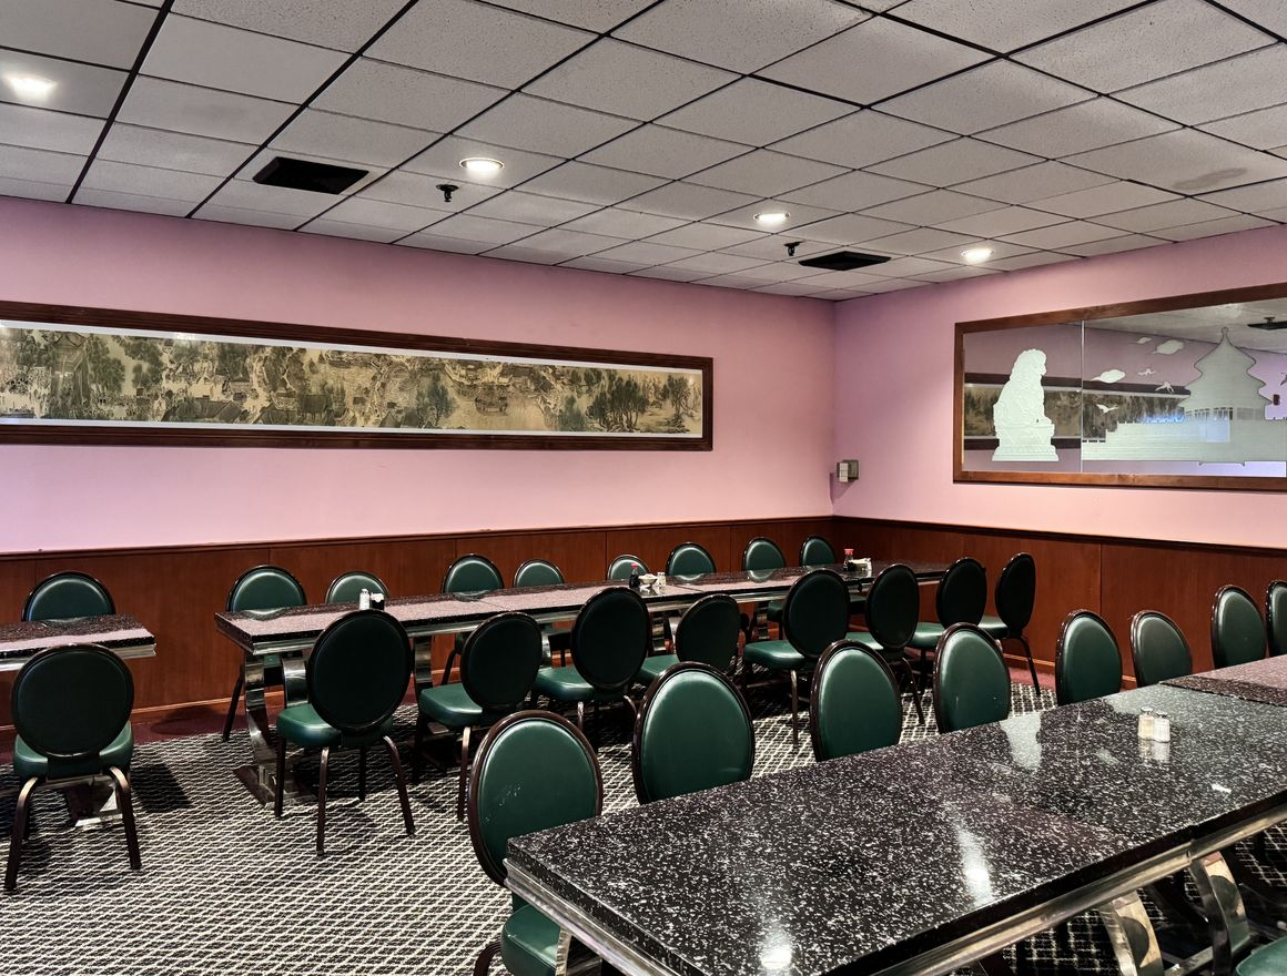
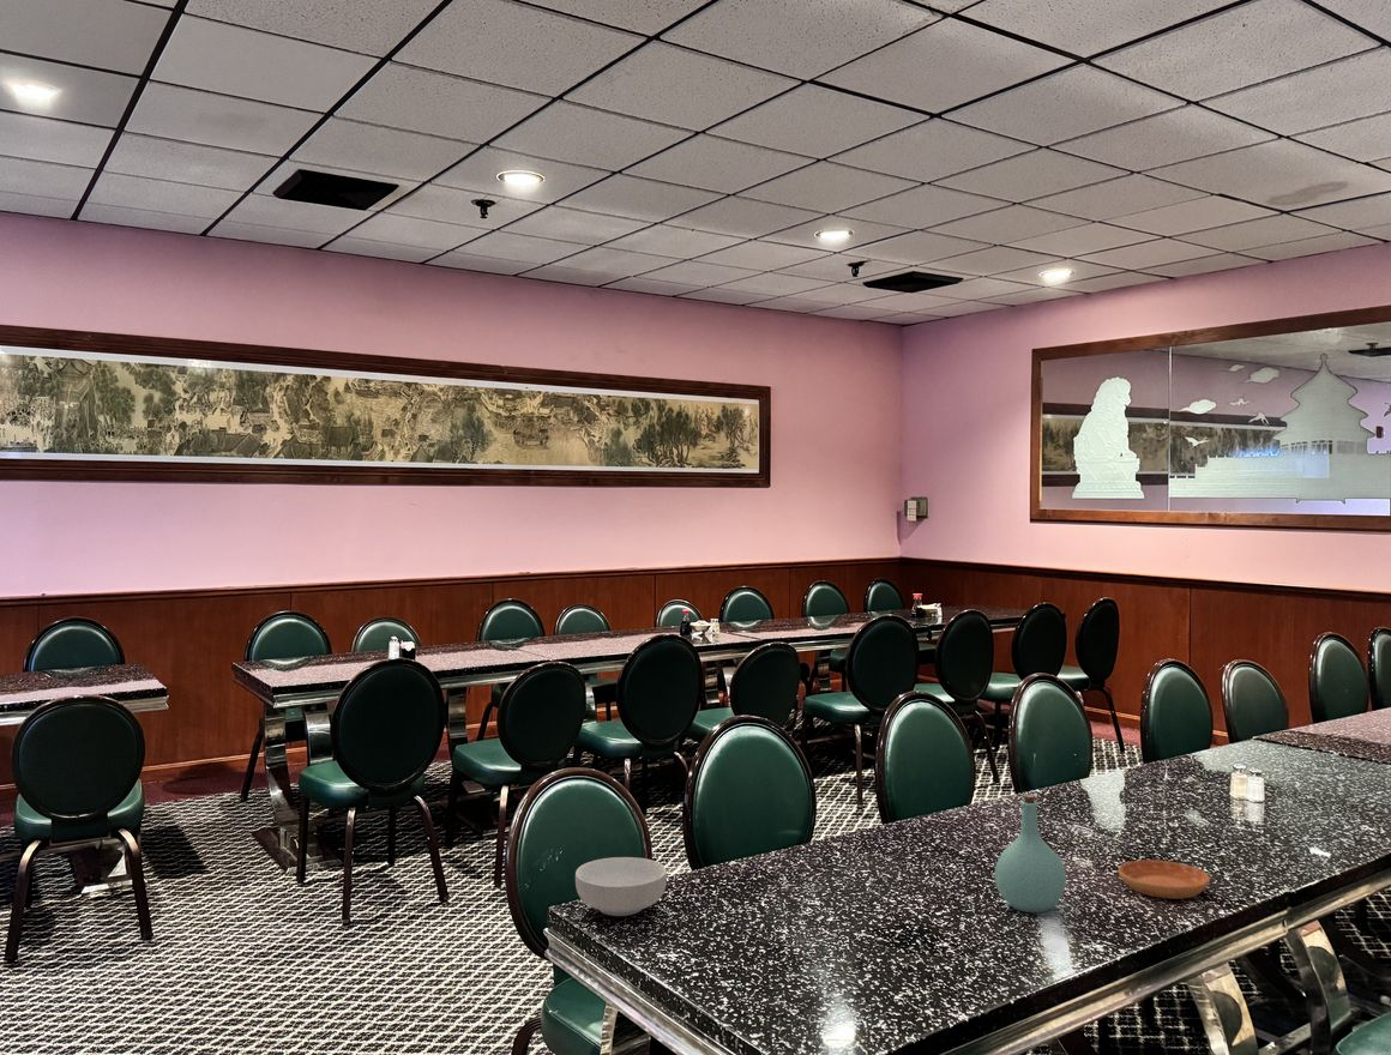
+ saucer [1118,858,1211,900]
+ bottle [993,794,1067,914]
+ cereal bowl [574,856,668,917]
